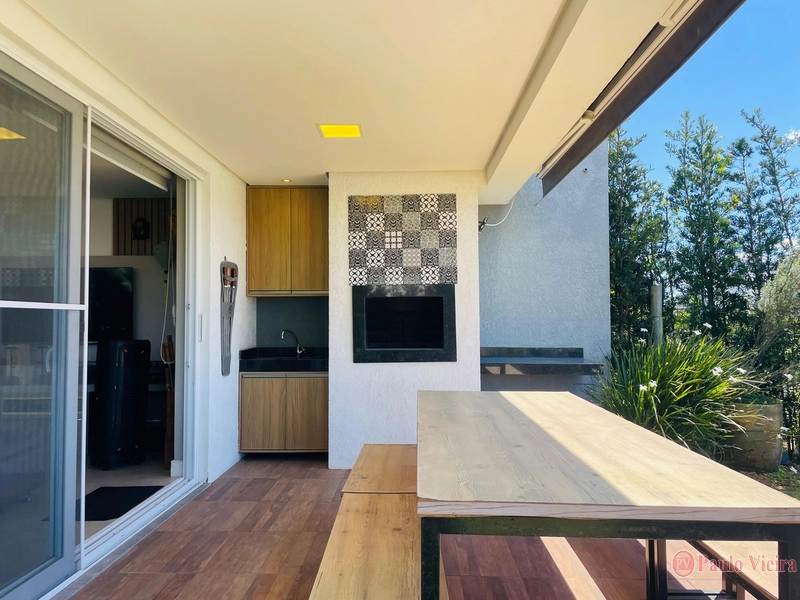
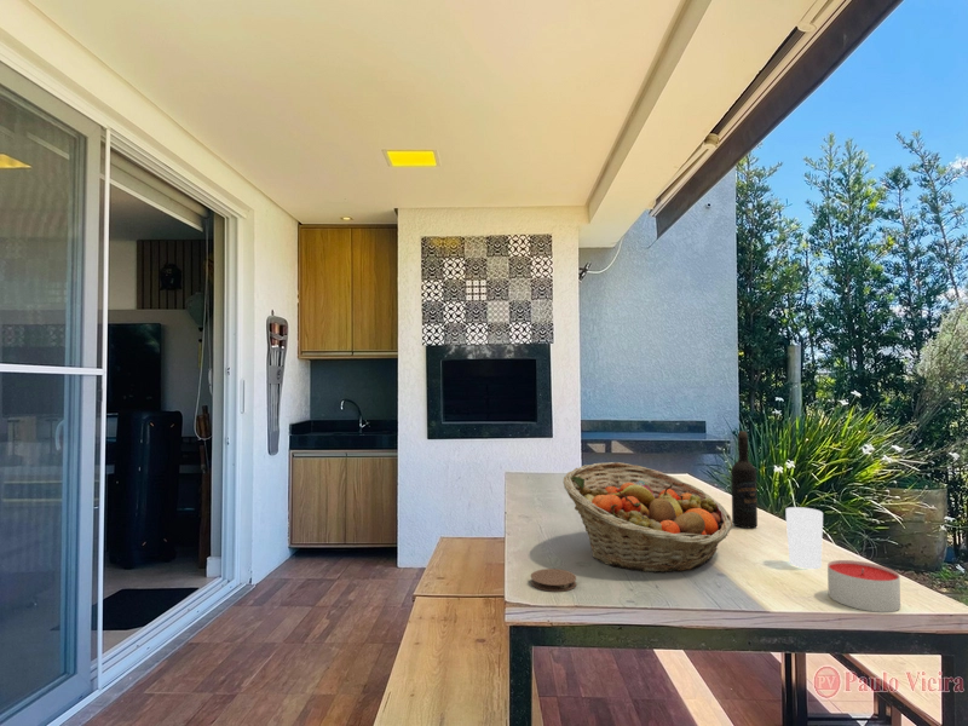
+ coaster [530,567,577,593]
+ cup [784,506,824,570]
+ candle [826,559,901,613]
+ fruit basket [563,461,733,575]
+ wine bottle [730,430,759,529]
